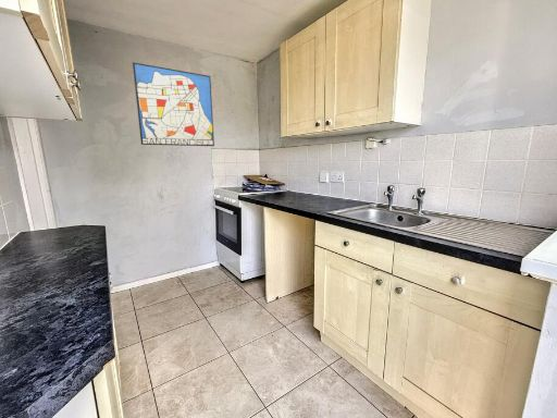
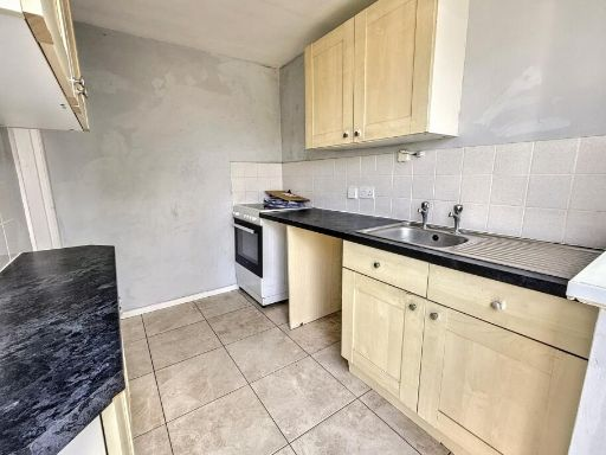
- wall art [132,61,215,147]
